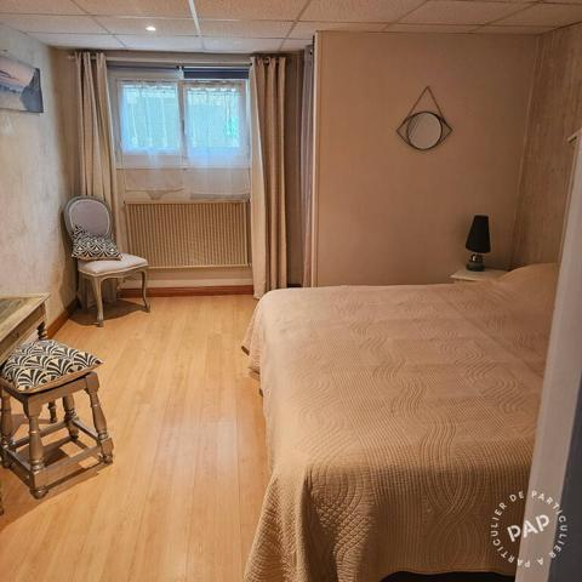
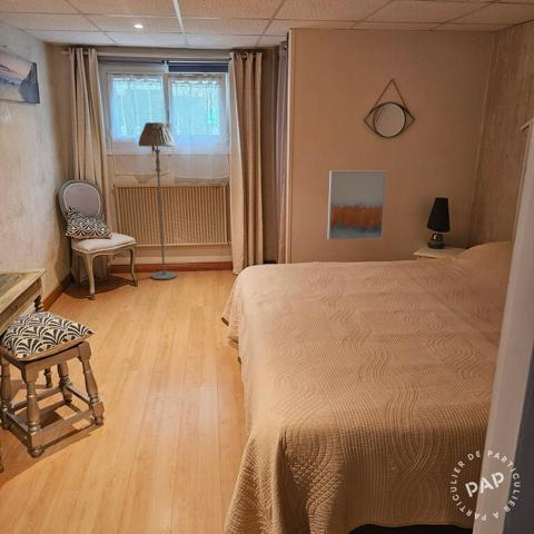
+ floor lamp [138,121,178,280]
+ wall art [326,169,388,241]
